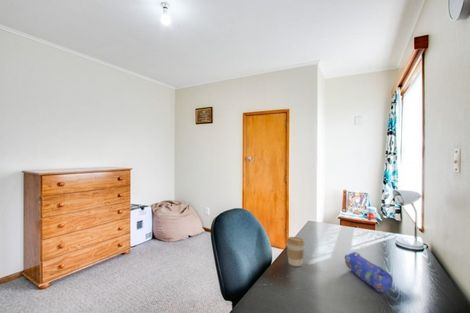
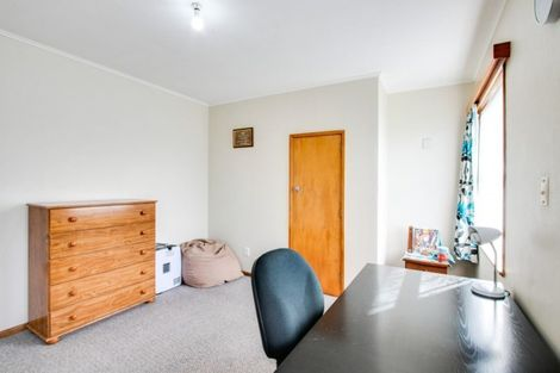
- pencil case [343,251,394,293]
- coffee cup [285,236,306,267]
